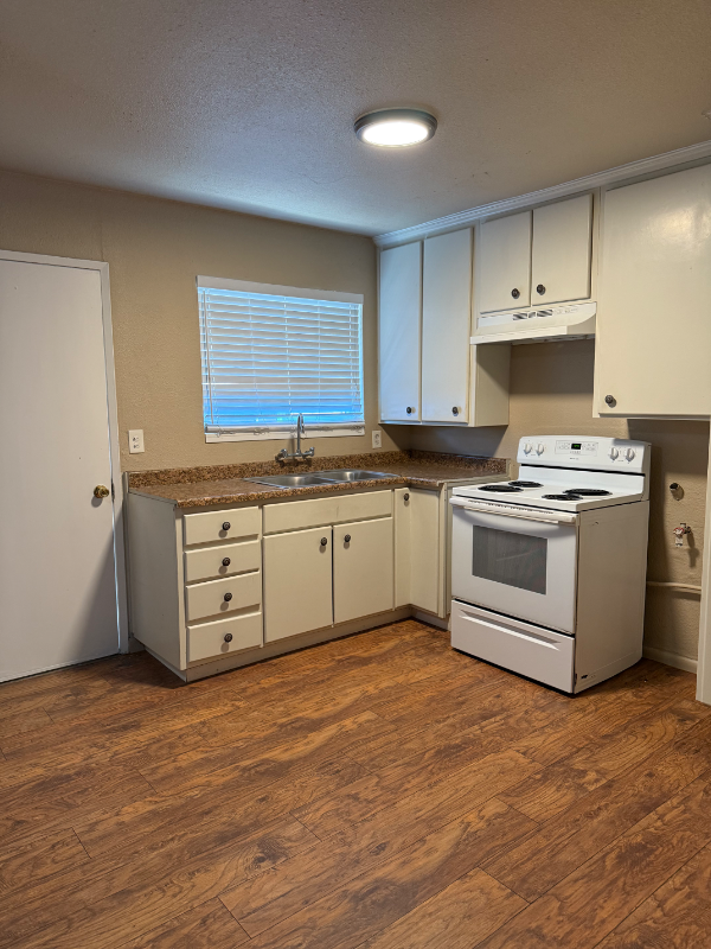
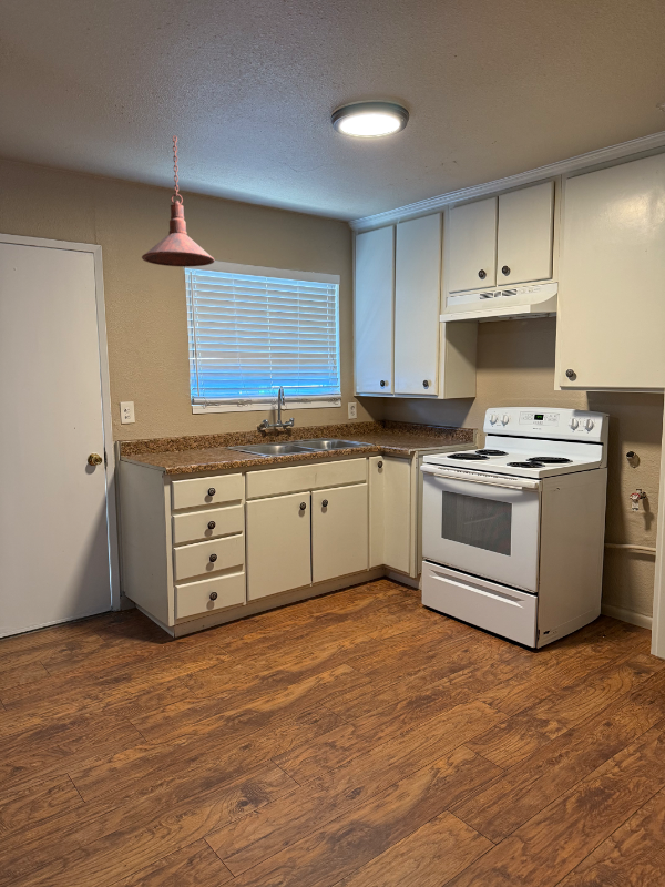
+ pendant light [141,134,216,268]
